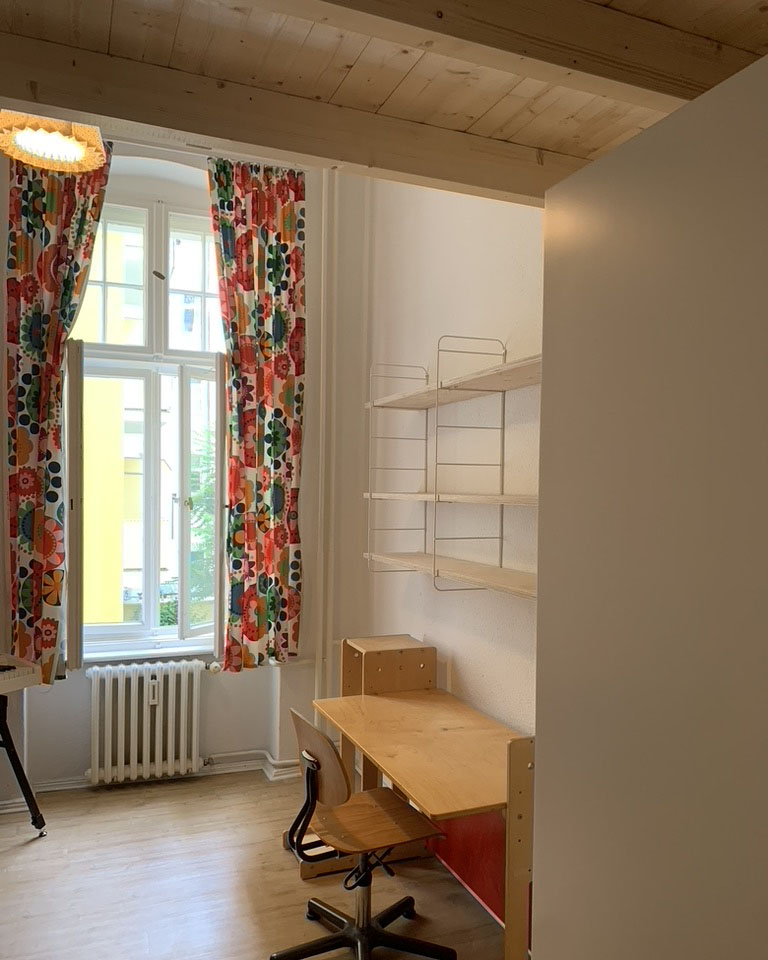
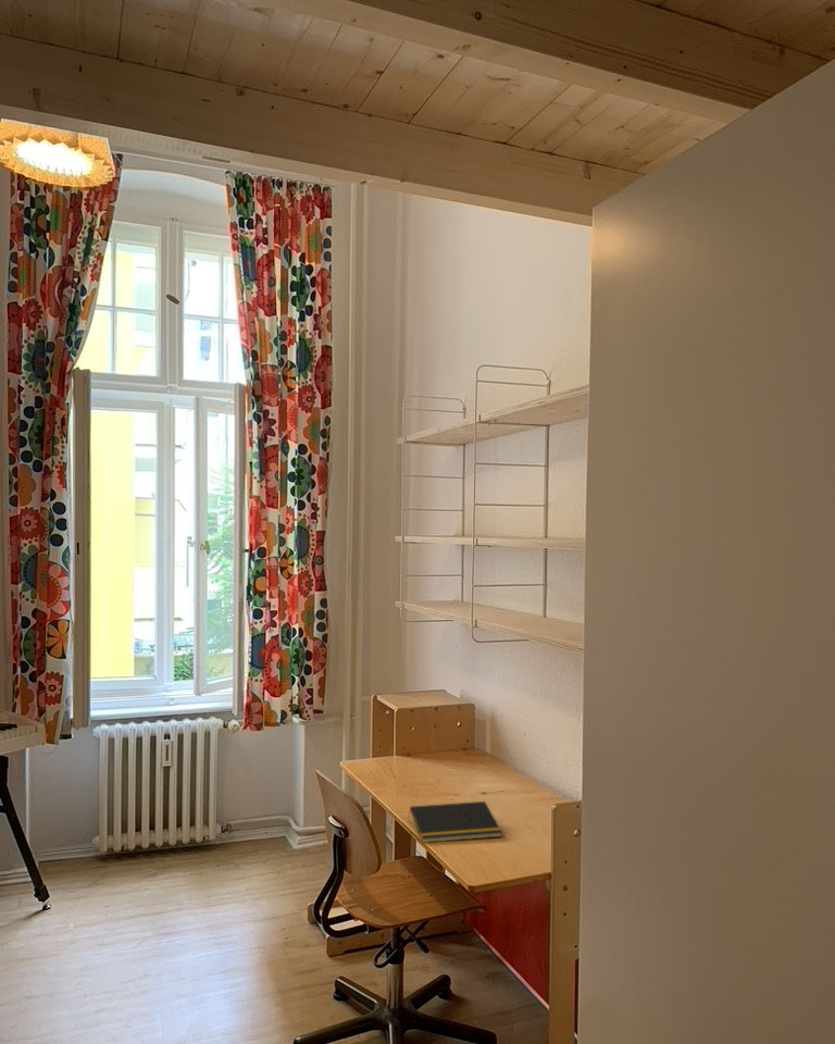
+ notepad [407,800,503,844]
